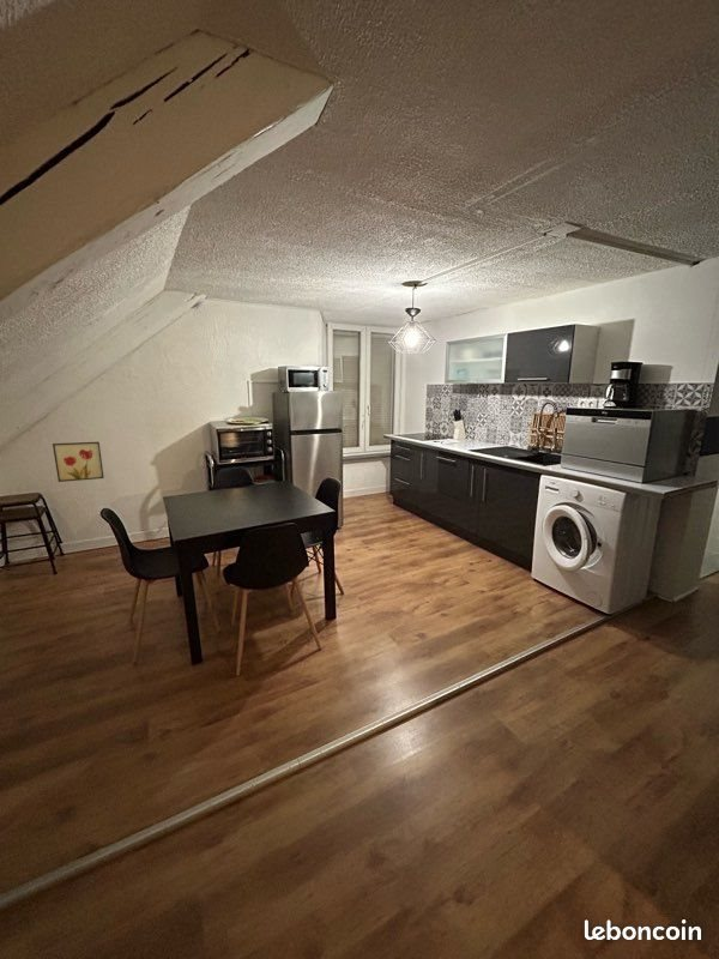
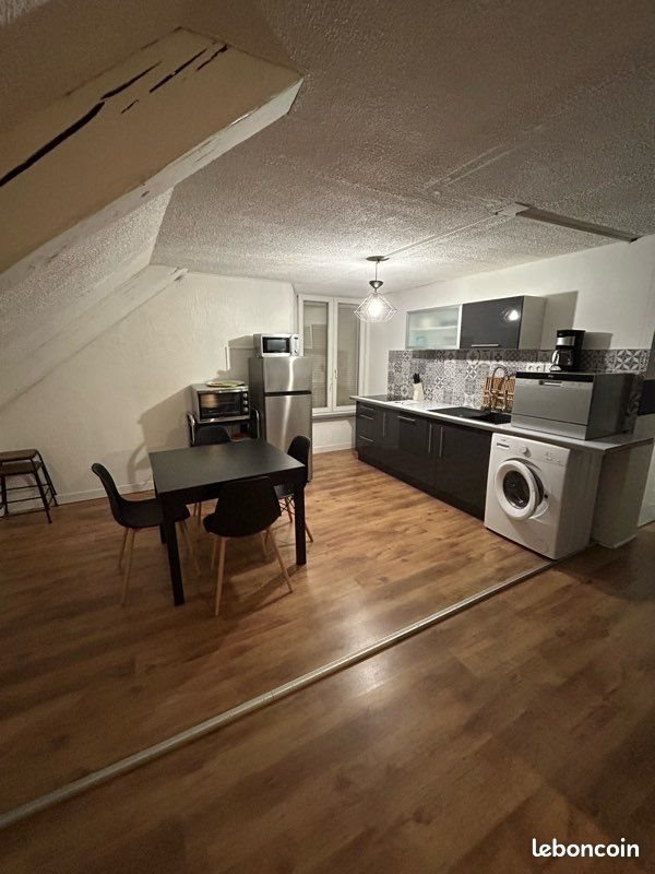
- wall art [52,441,105,483]
